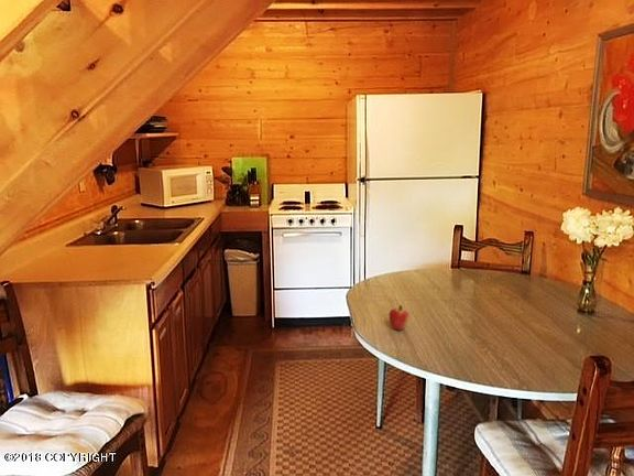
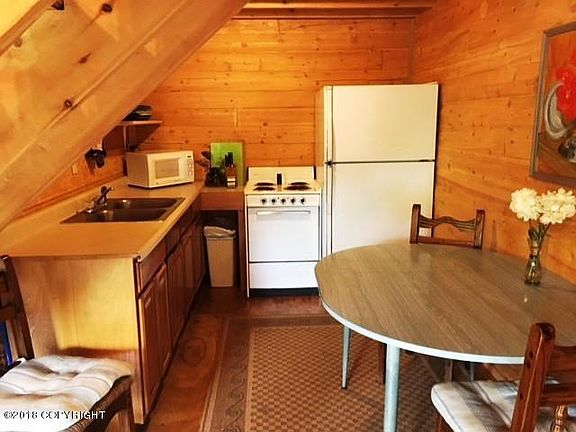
- fruit [389,304,411,332]
